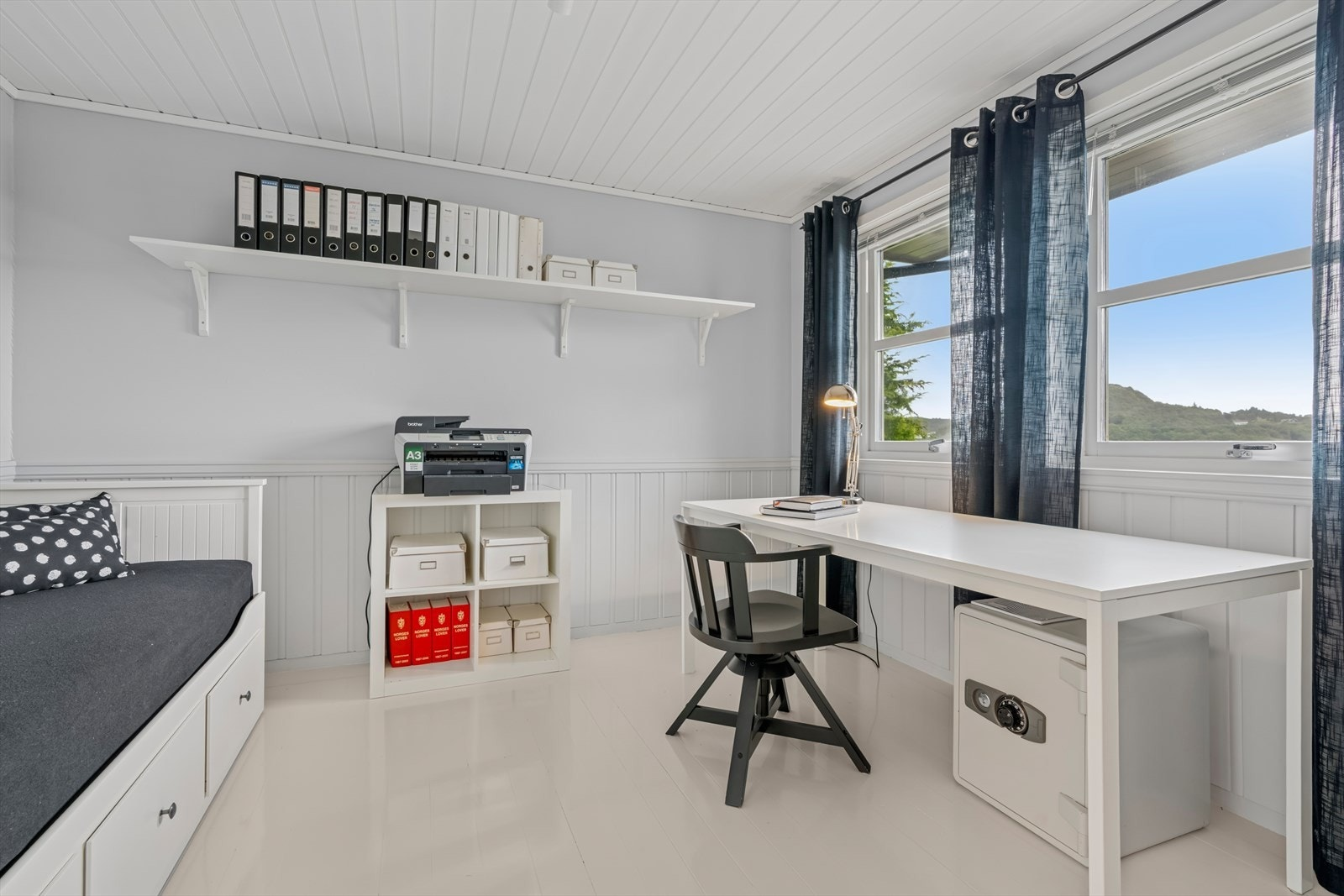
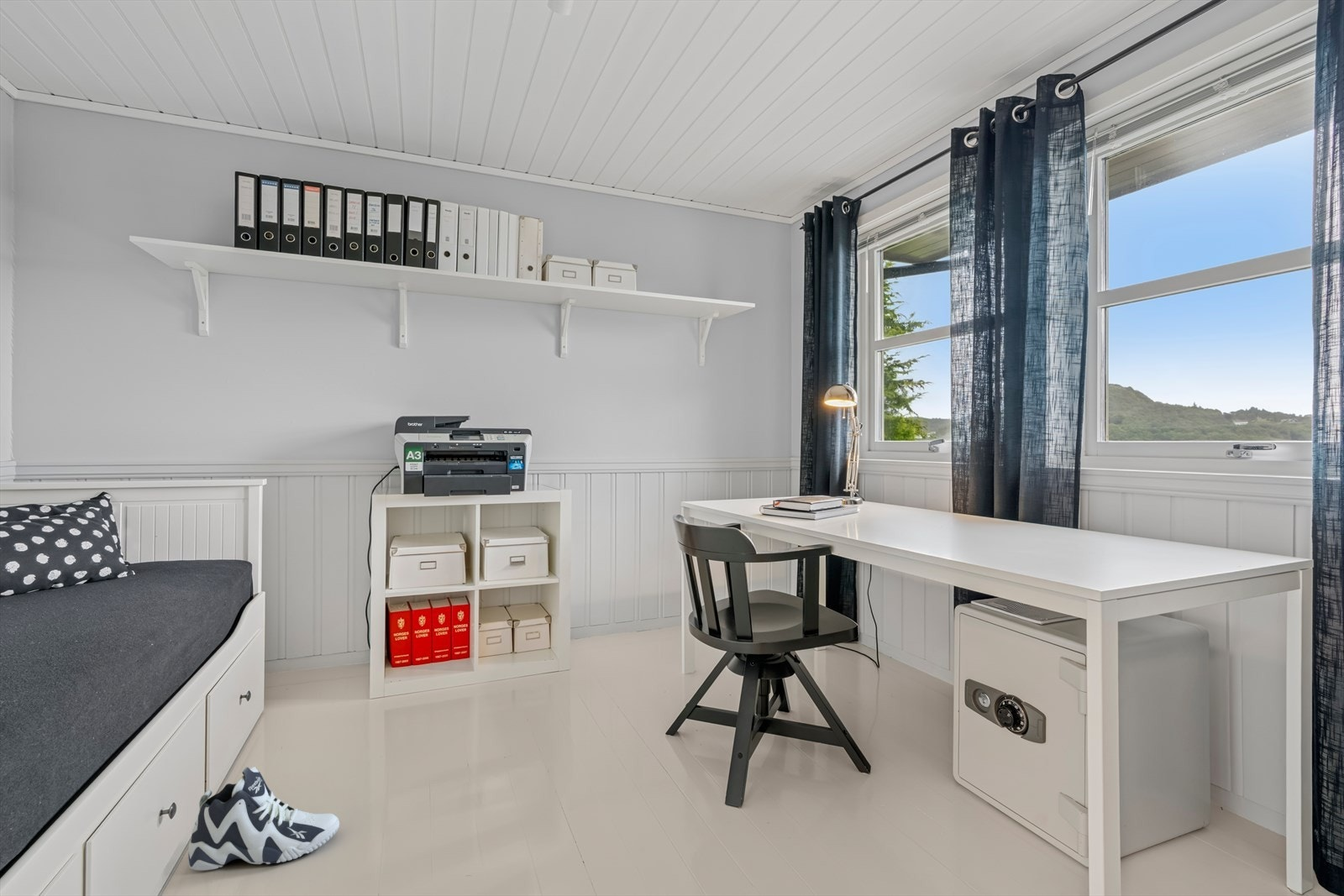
+ sneaker [187,766,340,872]
